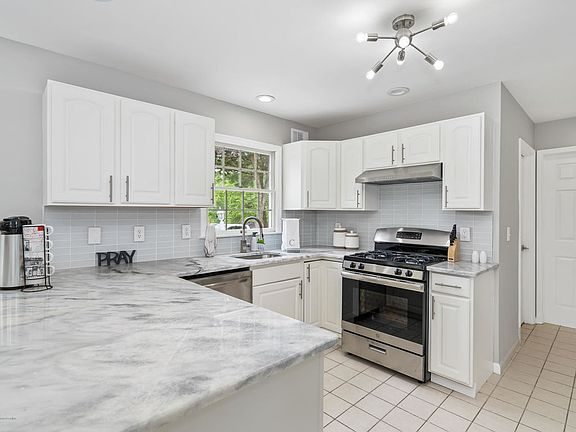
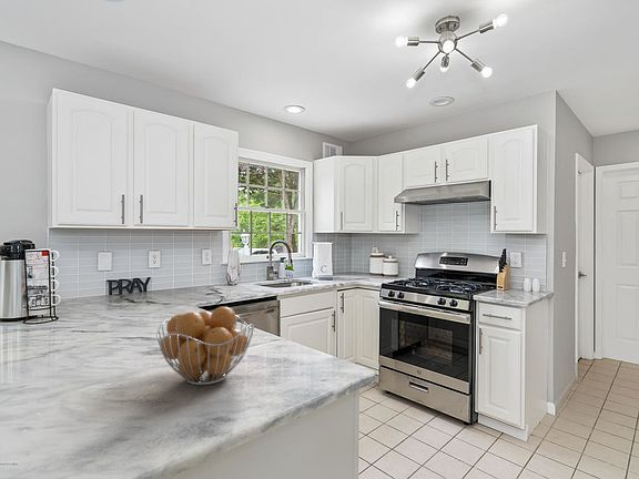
+ fruit basket [155,306,255,386]
